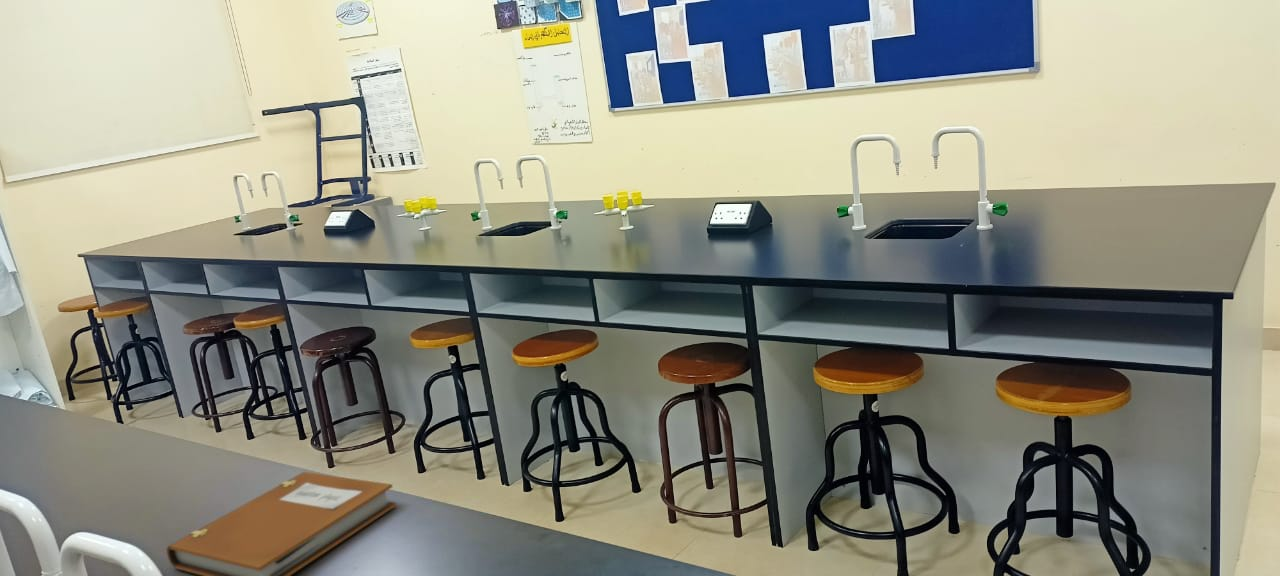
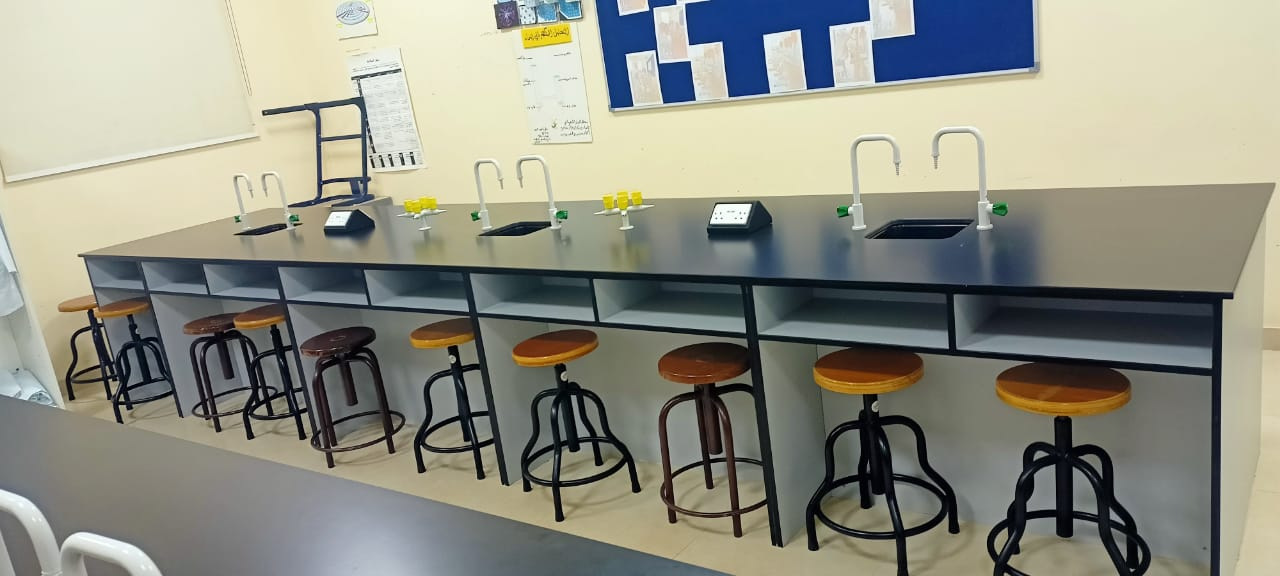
- notebook [166,471,398,576]
